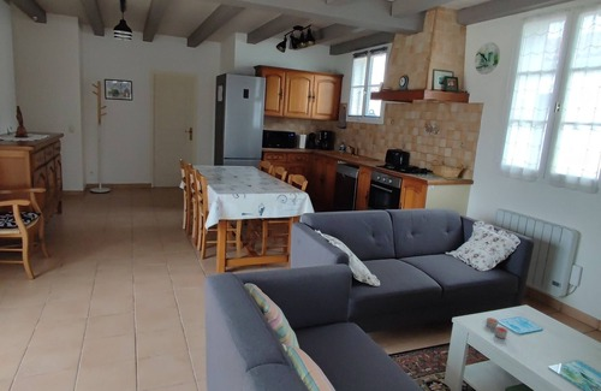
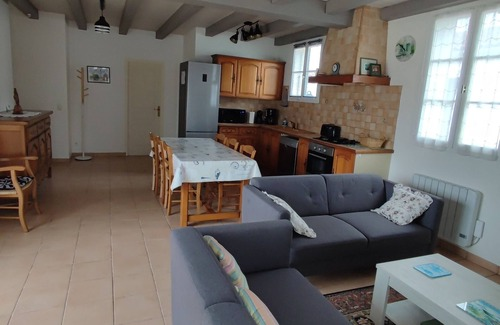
- candle [486,316,510,339]
